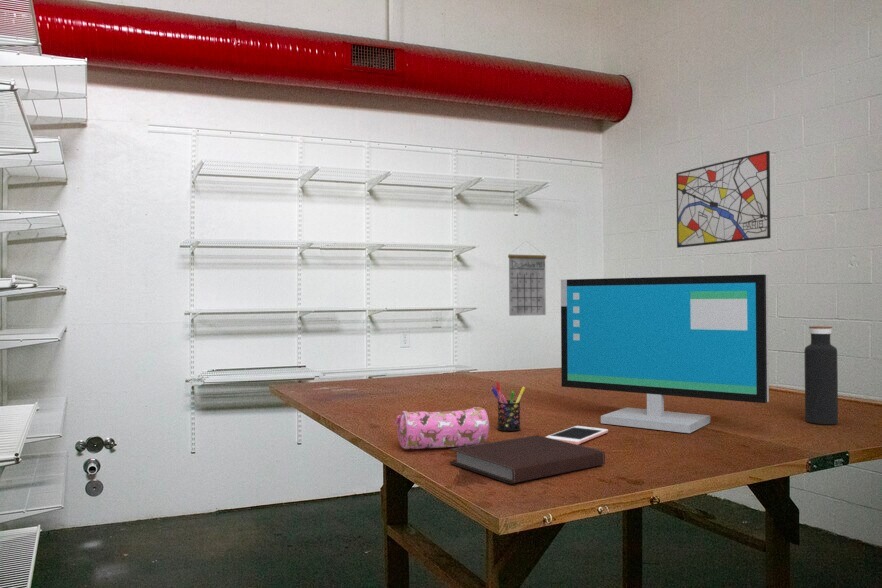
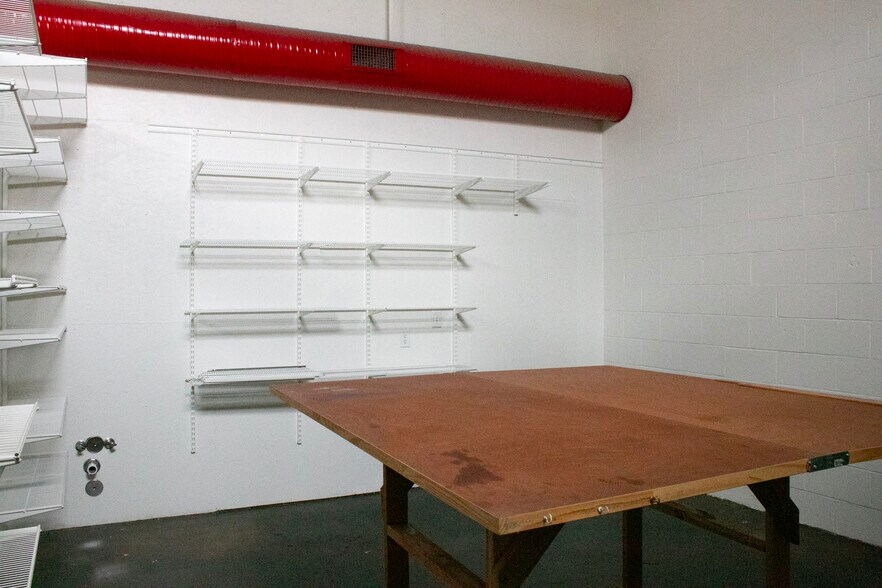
- computer monitor [560,274,770,434]
- pencil case [394,406,490,450]
- notebook [449,434,606,485]
- water bottle [804,325,839,425]
- pen holder [491,381,526,432]
- calendar [507,240,547,317]
- cell phone [545,425,609,445]
- wall art [675,150,772,249]
